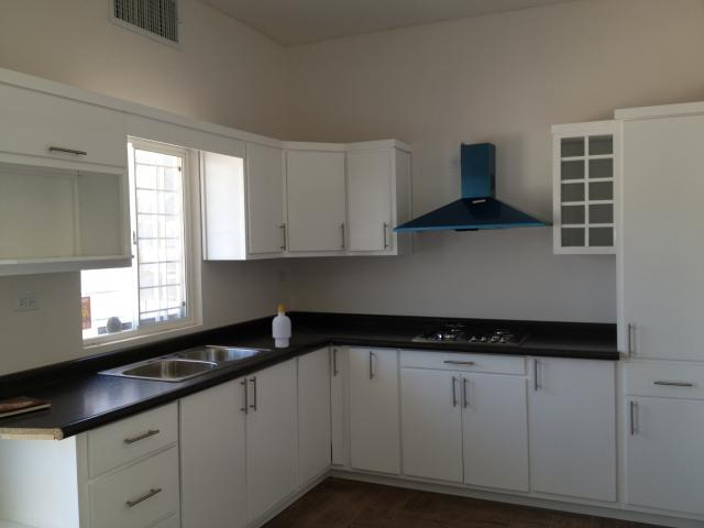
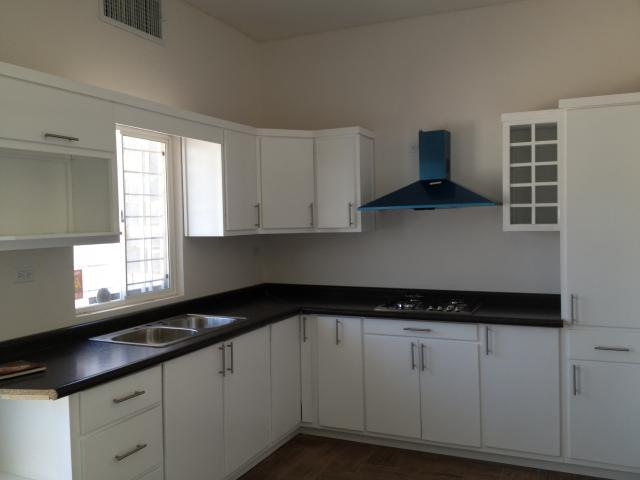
- soap bottle [272,304,293,349]
